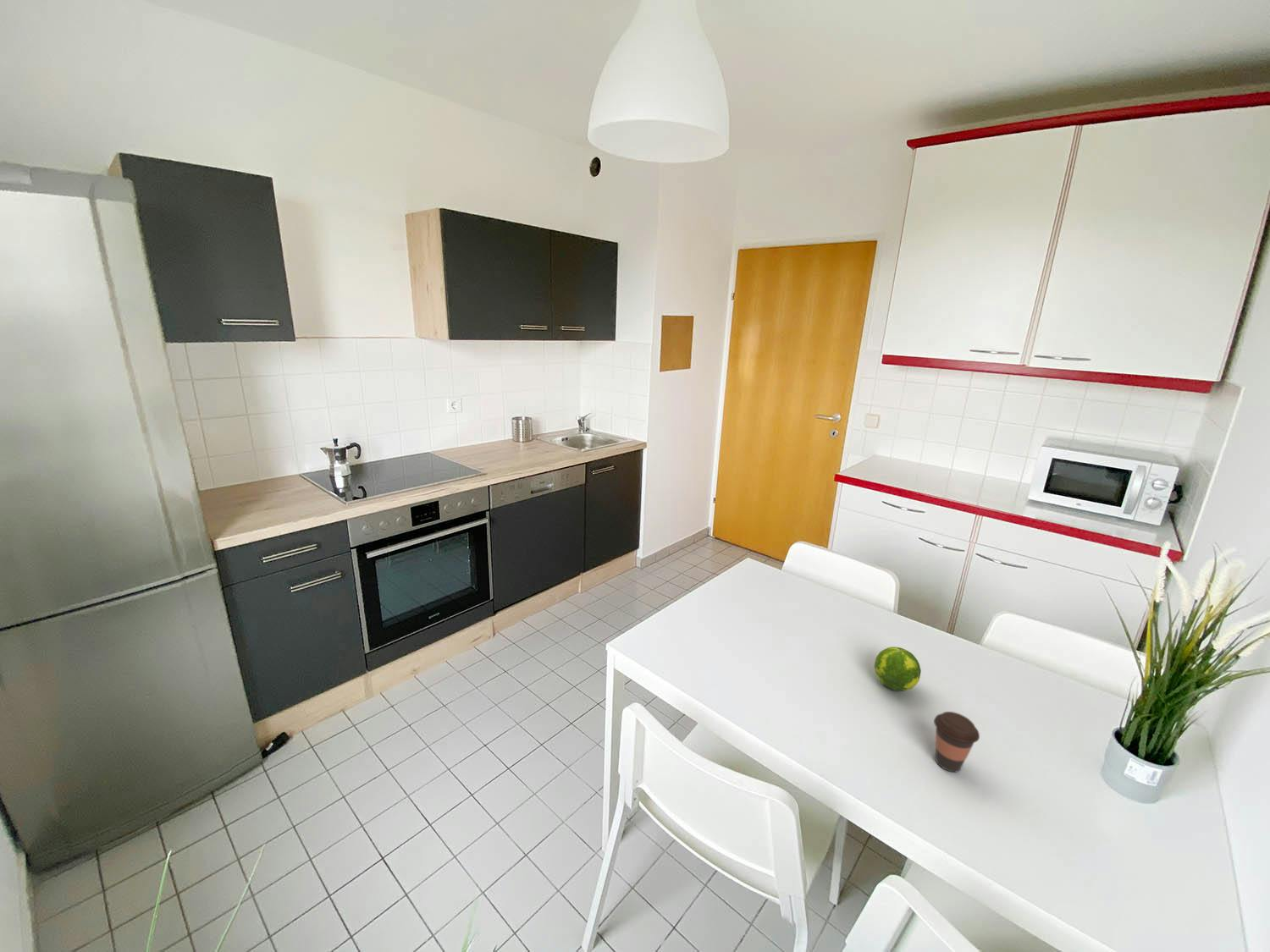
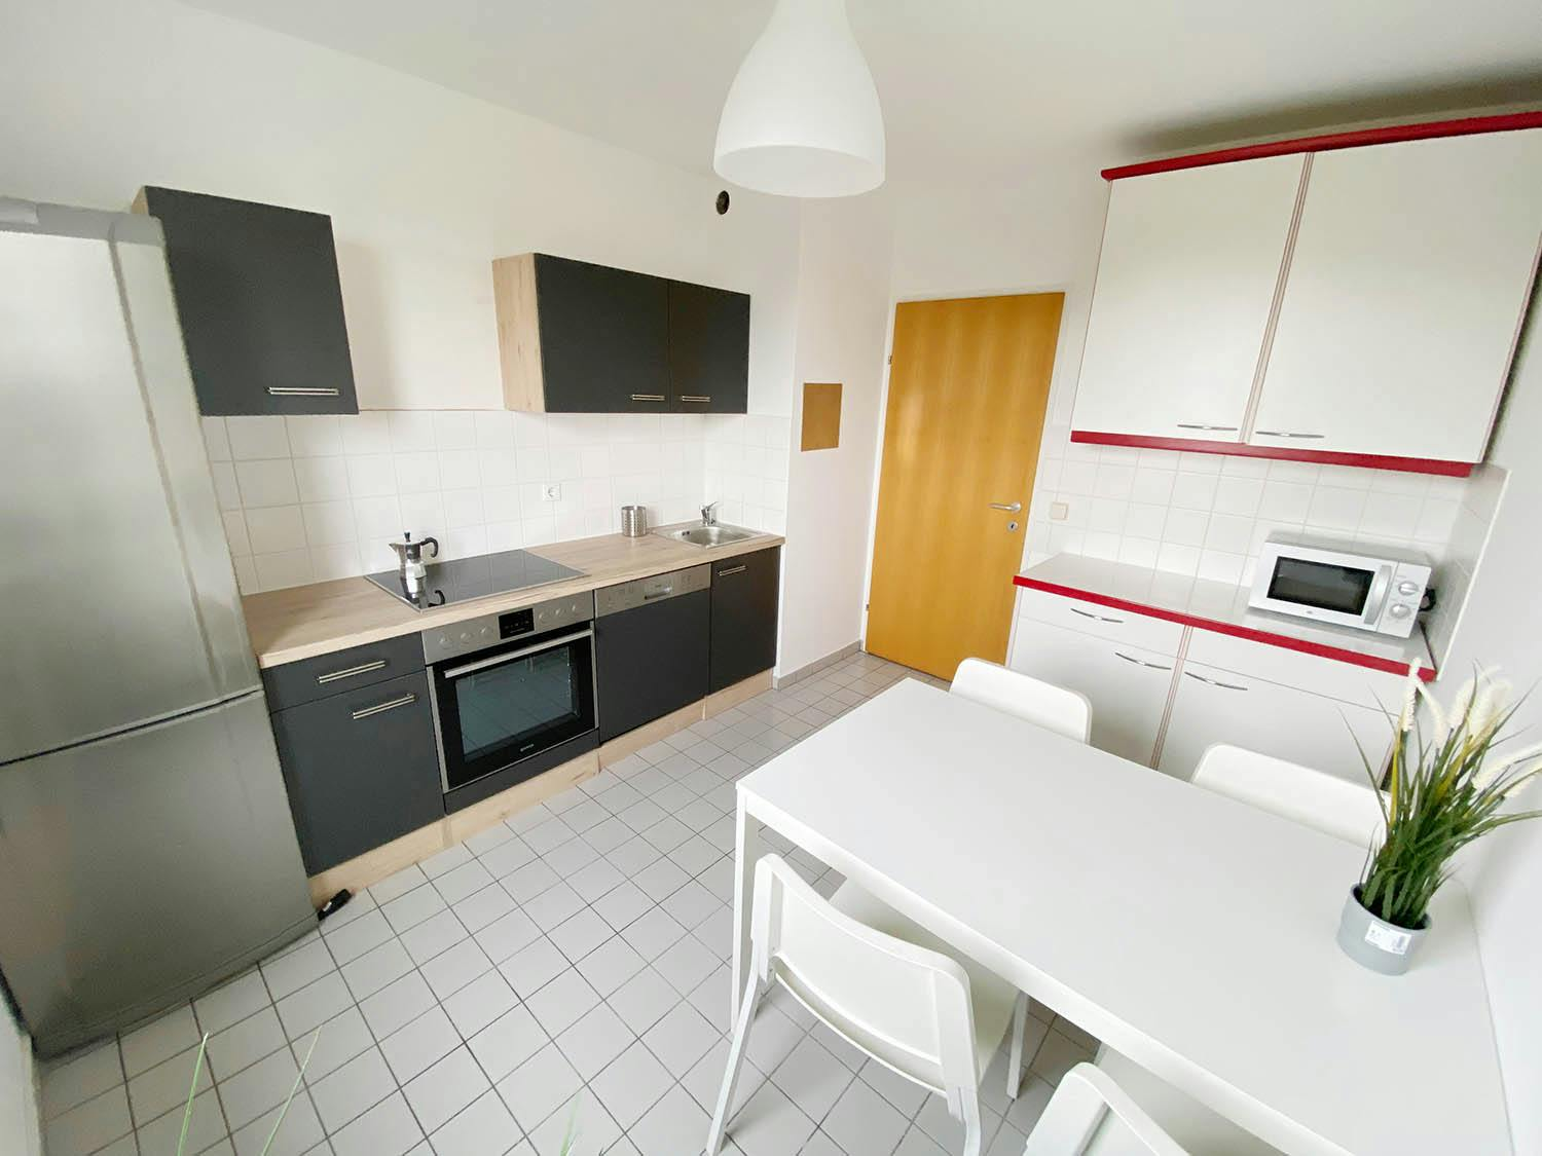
- fruit [874,646,922,692]
- coffee cup [933,711,980,773]
